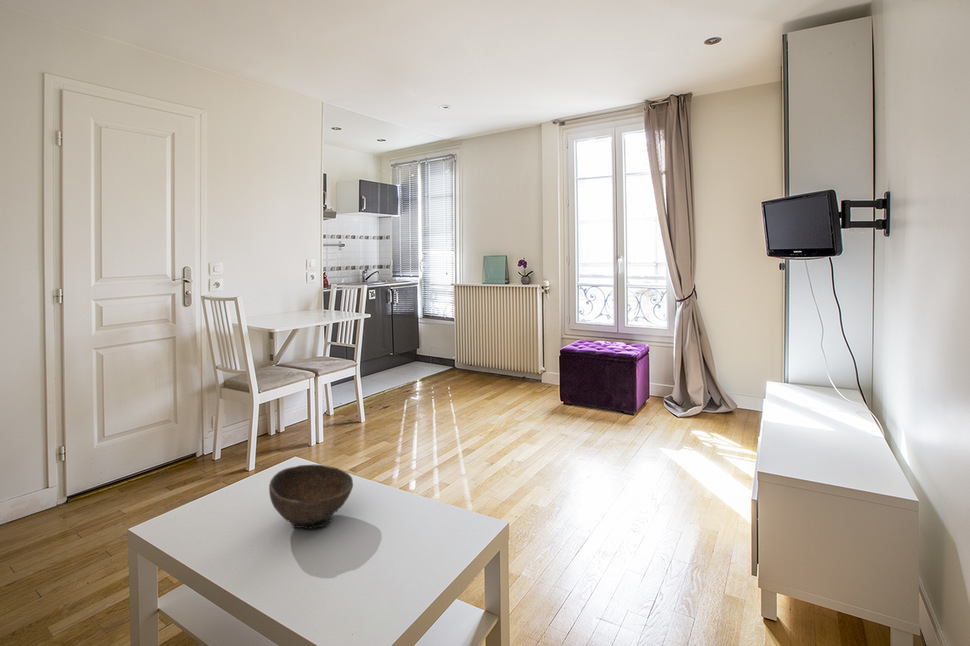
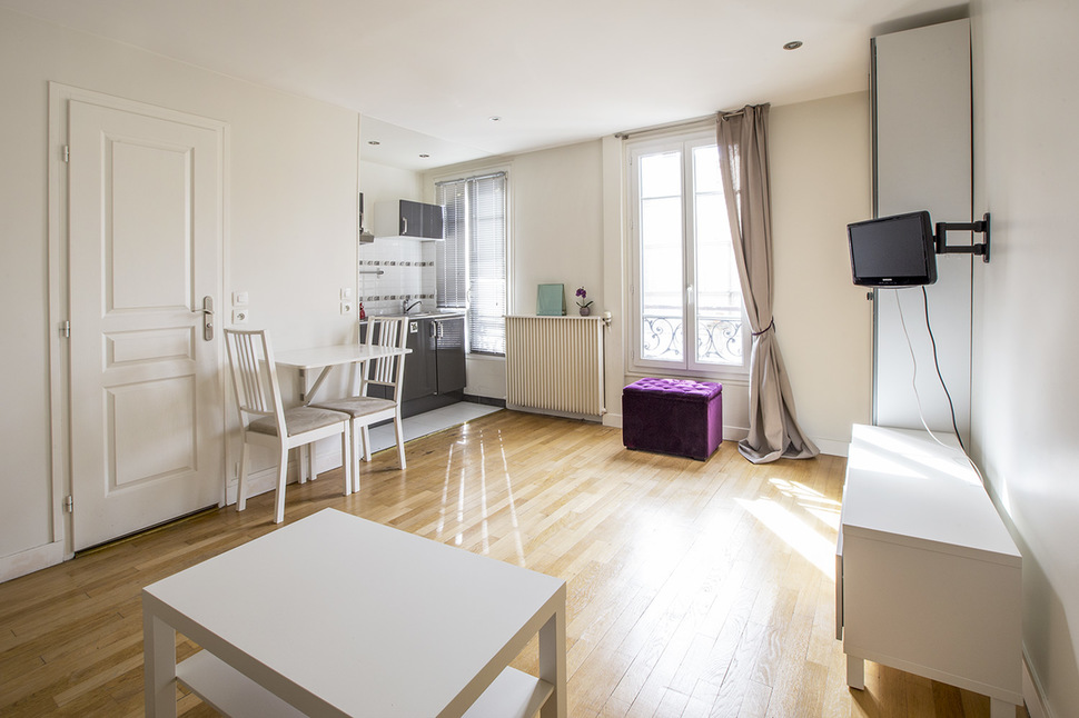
- bowl [268,464,354,530]
